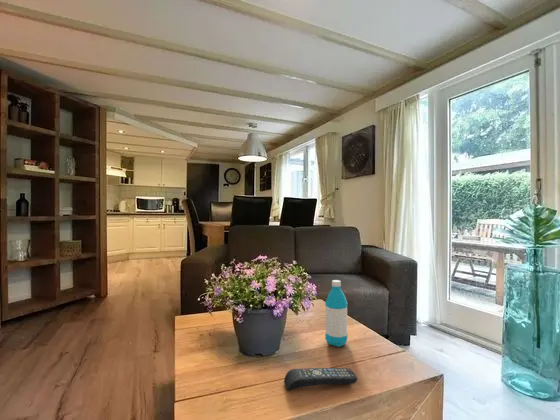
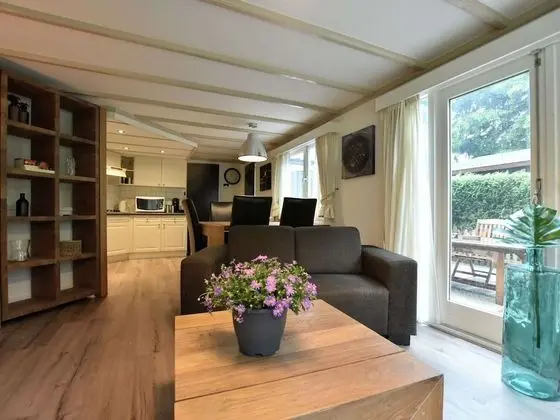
- water bottle [324,279,349,348]
- remote control [283,367,358,391]
